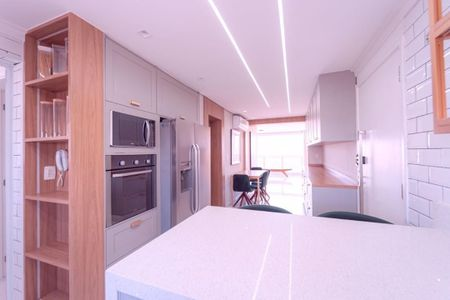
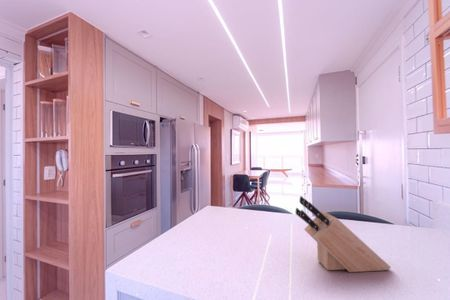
+ knife block [295,195,392,273]
